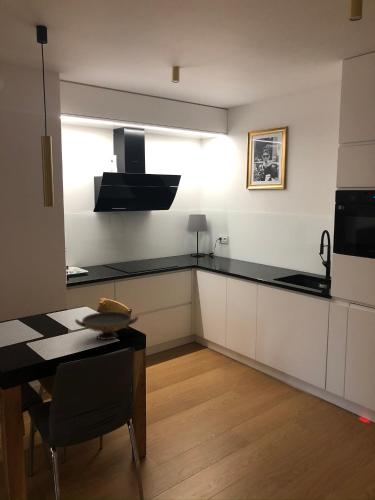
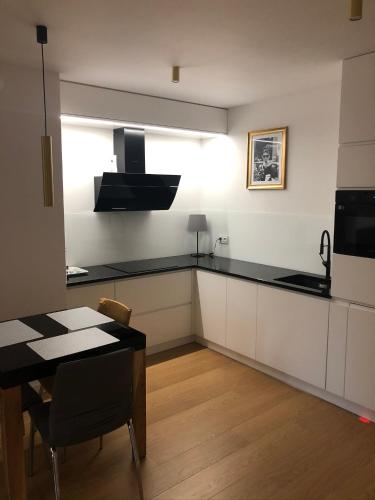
- decorative bowl [74,311,139,341]
